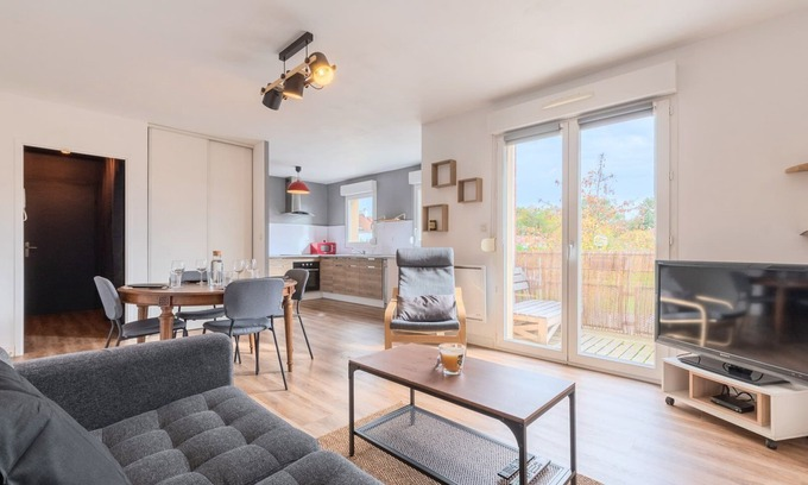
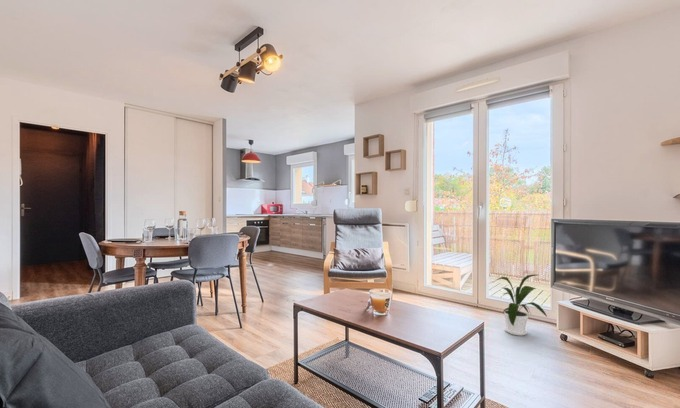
+ house plant [491,273,548,337]
